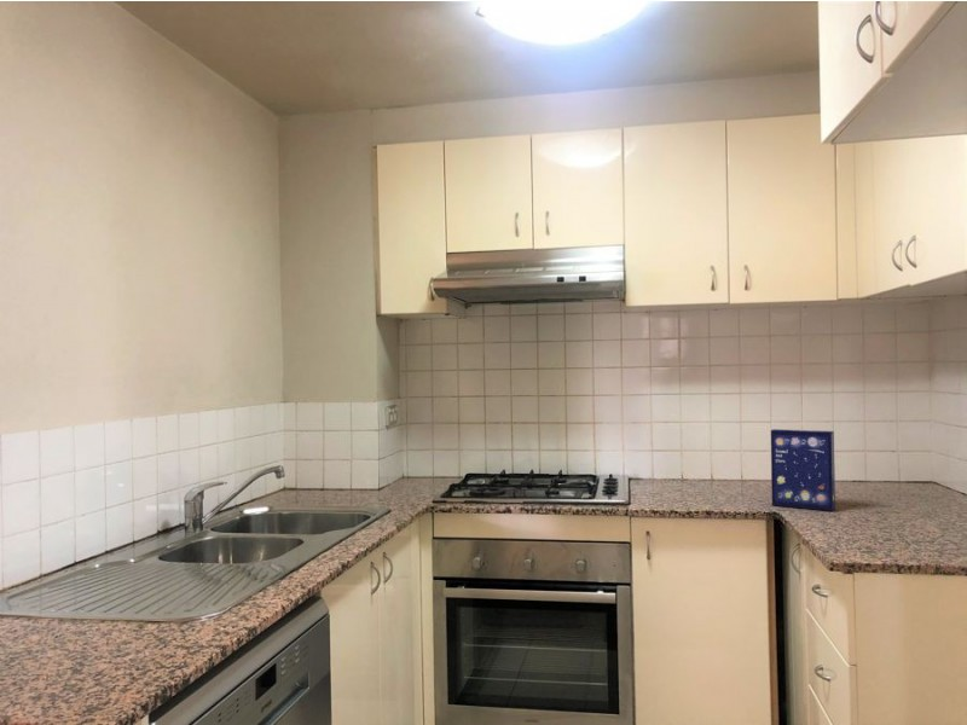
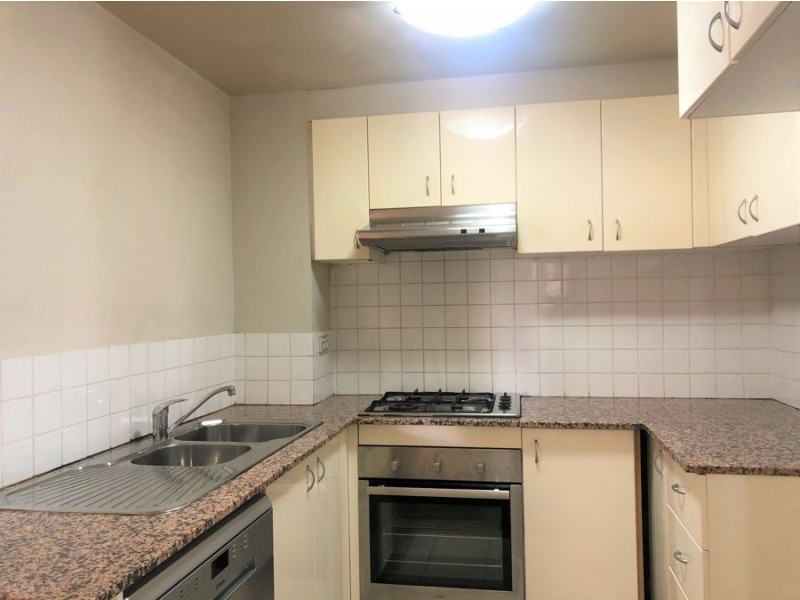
- cereal box [770,428,836,512]
